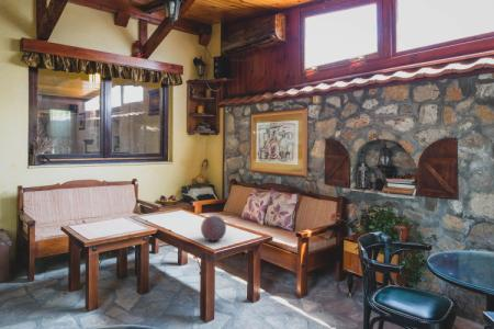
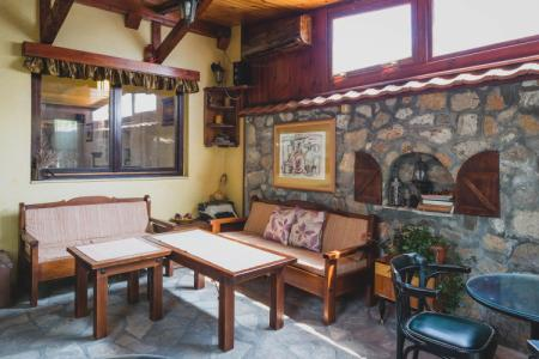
- decorative ball [200,215,227,242]
